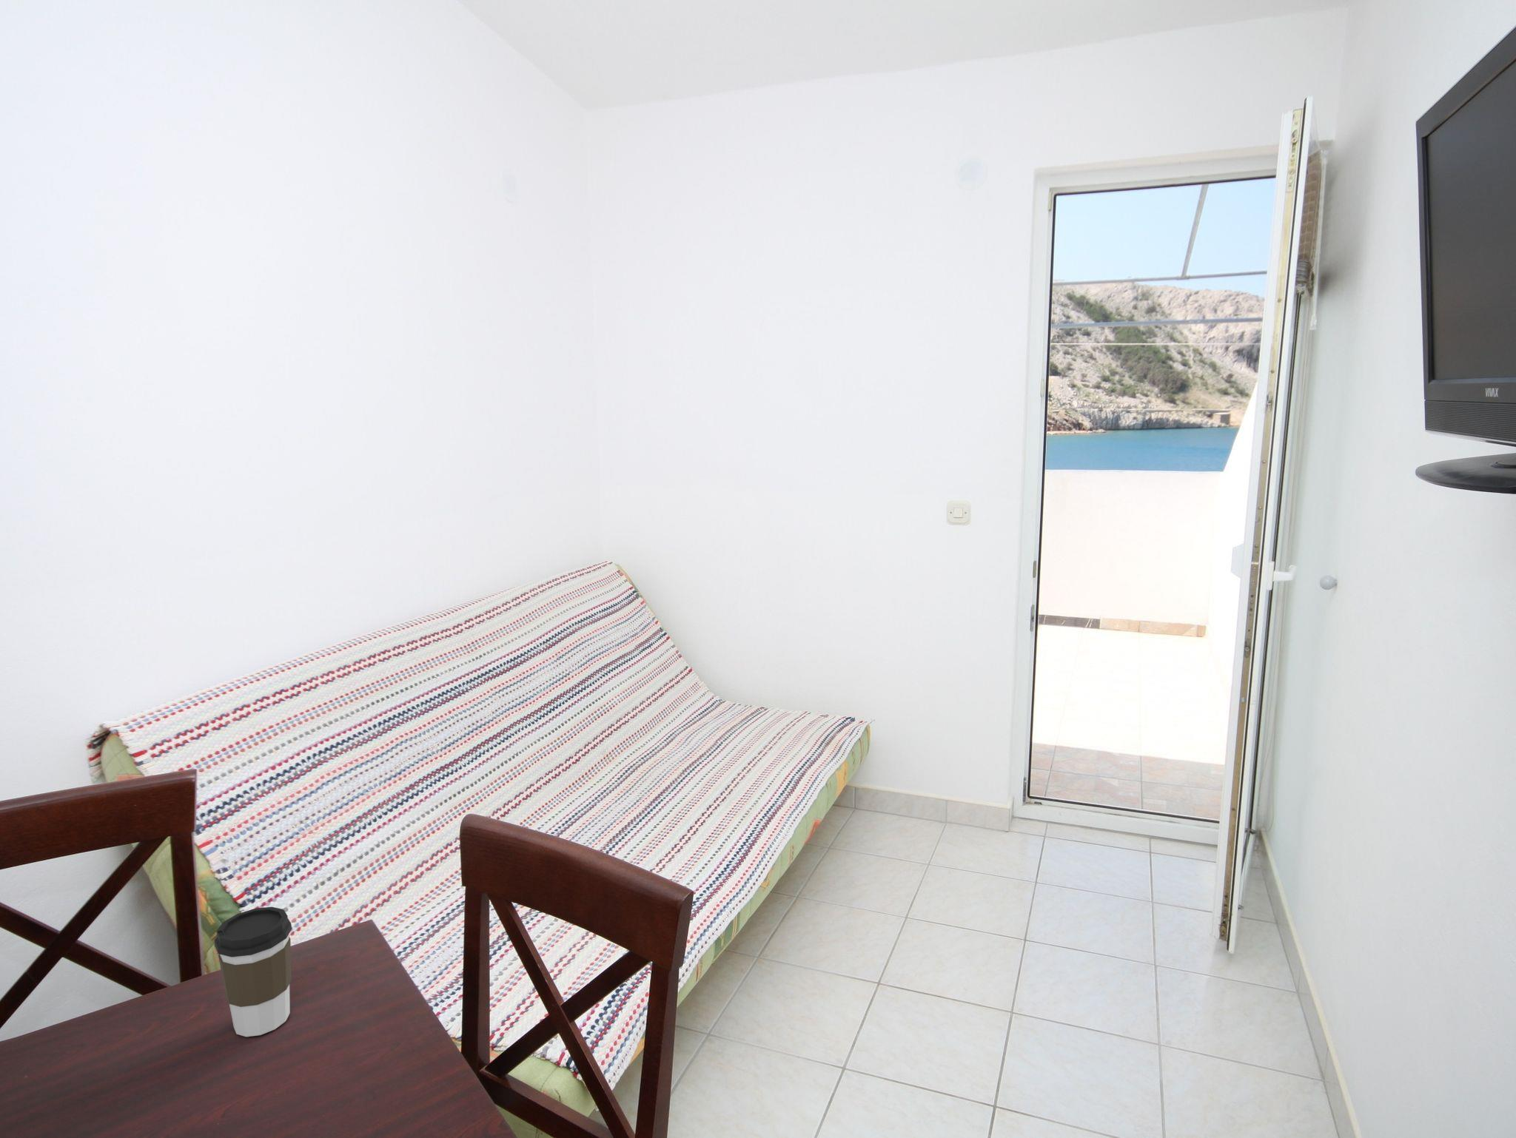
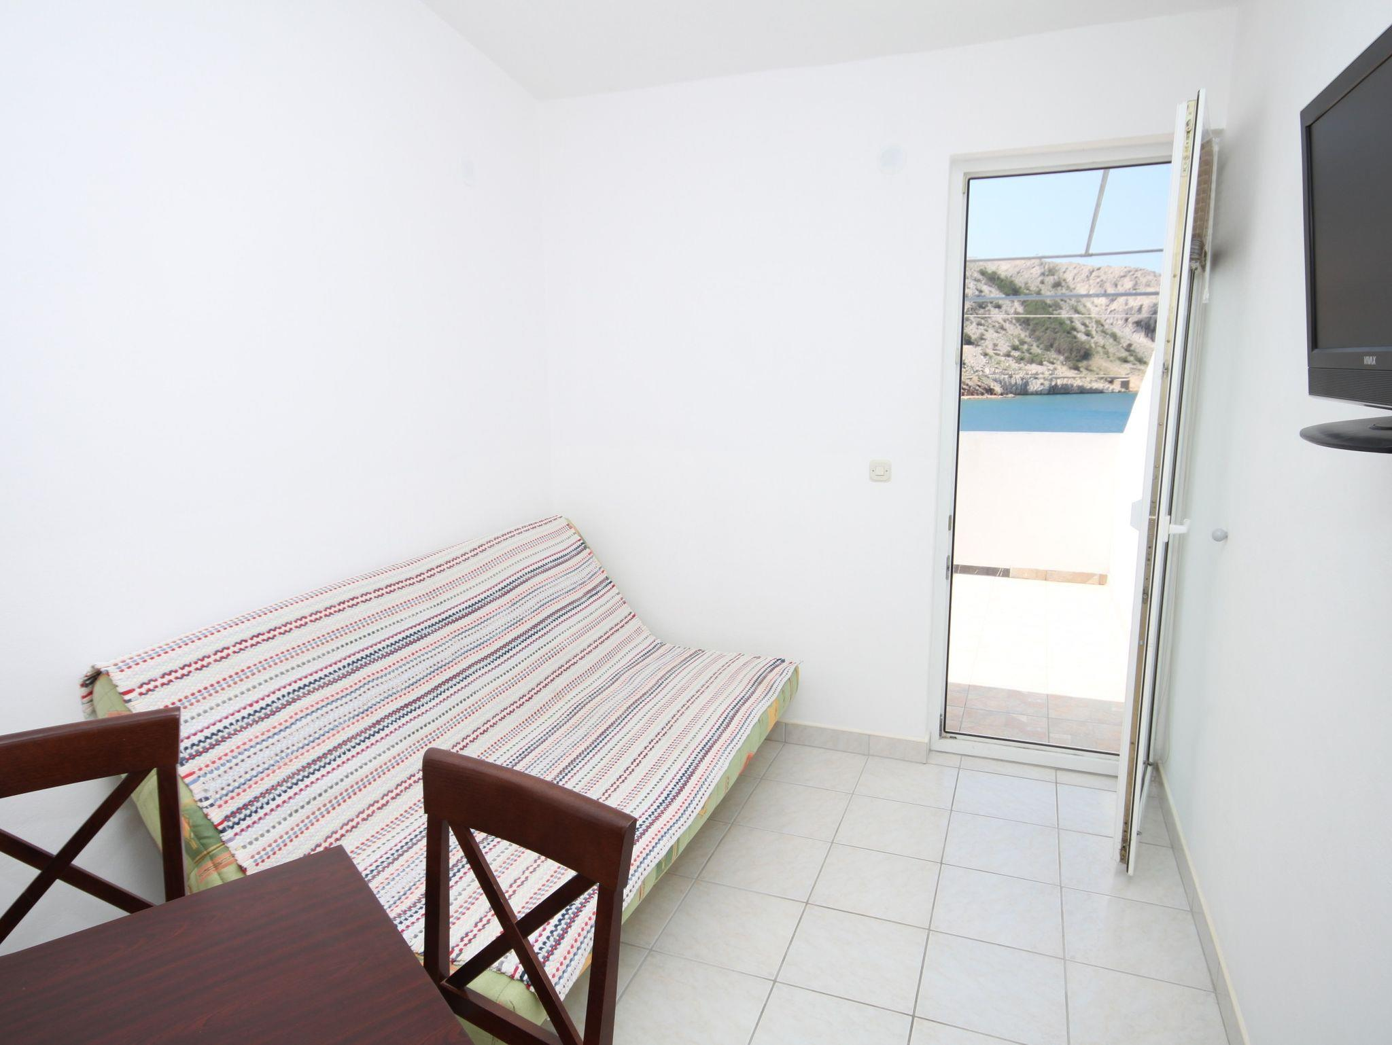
- coffee cup [214,906,293,1038]
